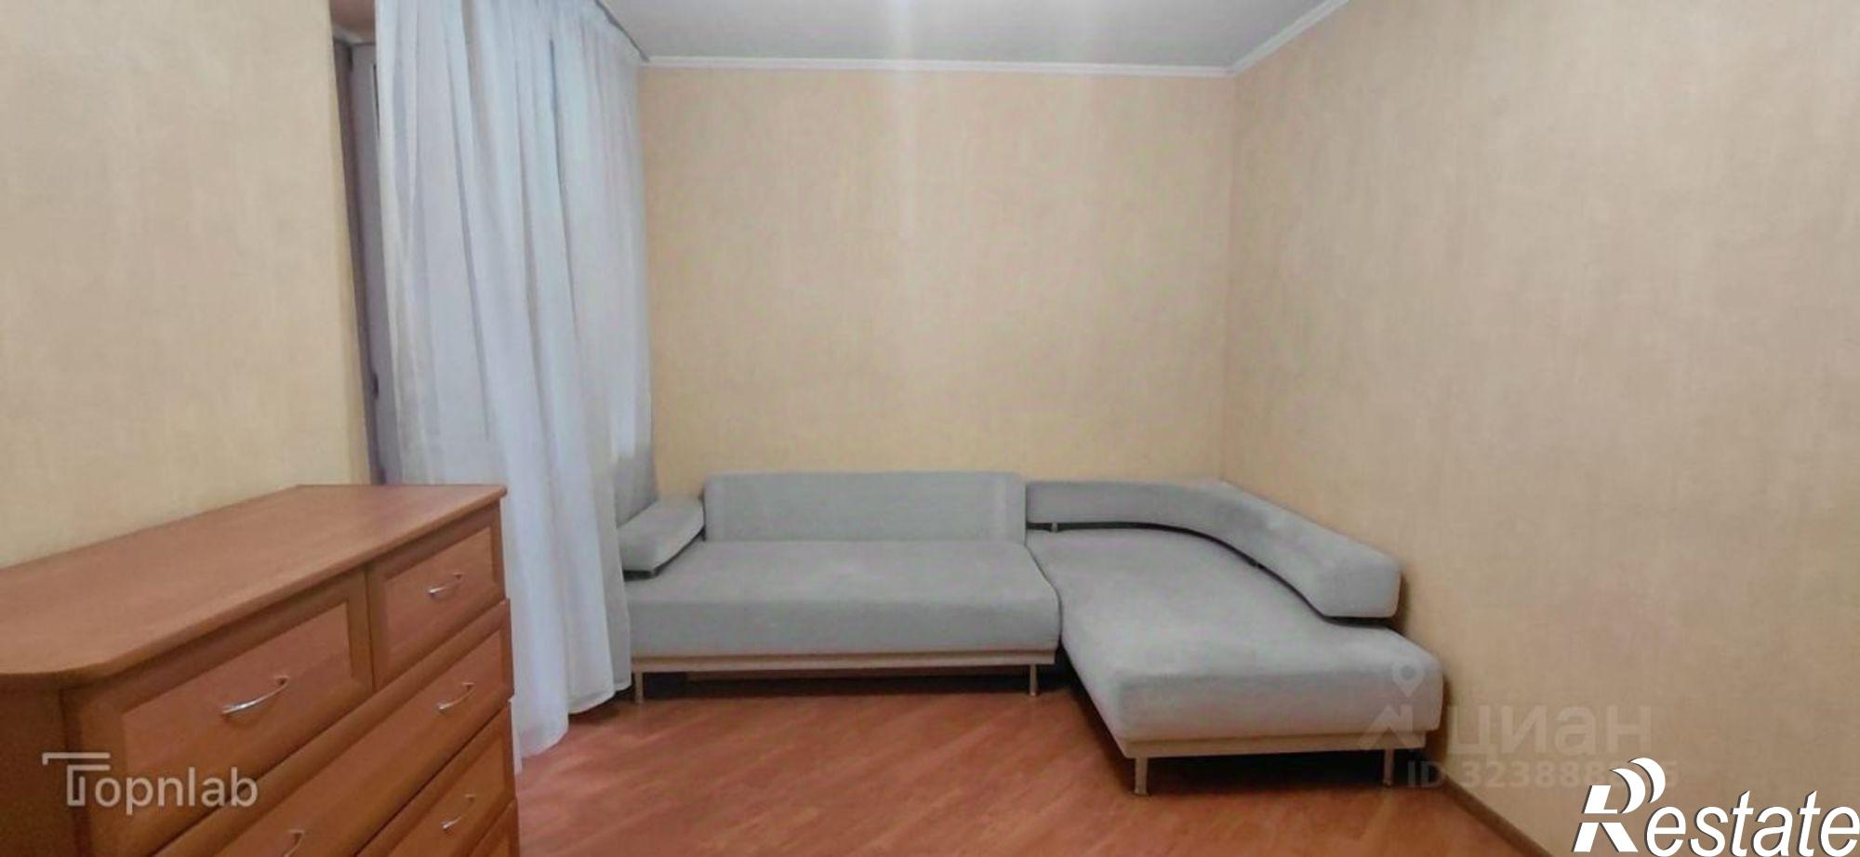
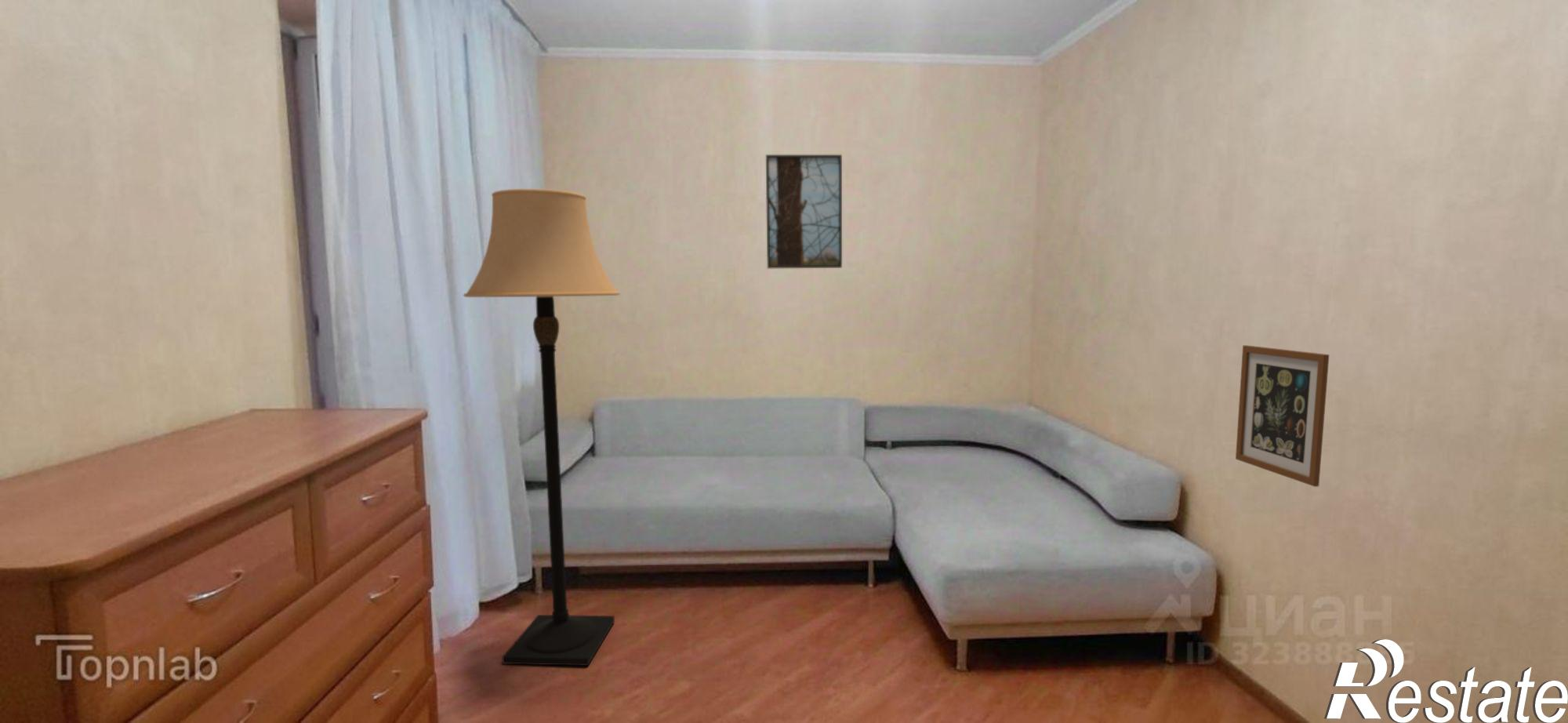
+ lamp [463,188,621,667]
+ wall art [1235,344,1330,488]
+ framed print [765,154,843,270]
